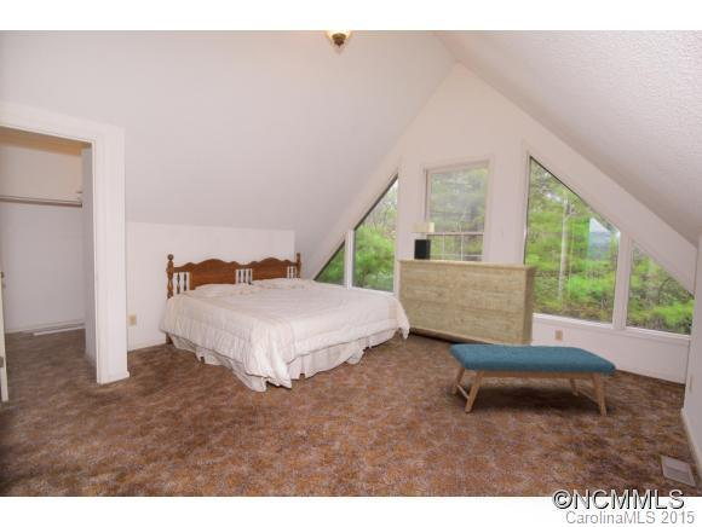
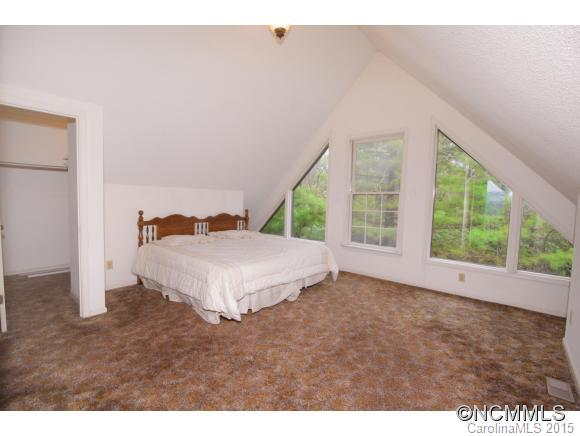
- bench [449,343,617,417]
- dresser [396,257,540,346]
- table lamp [412,221,436,260]
